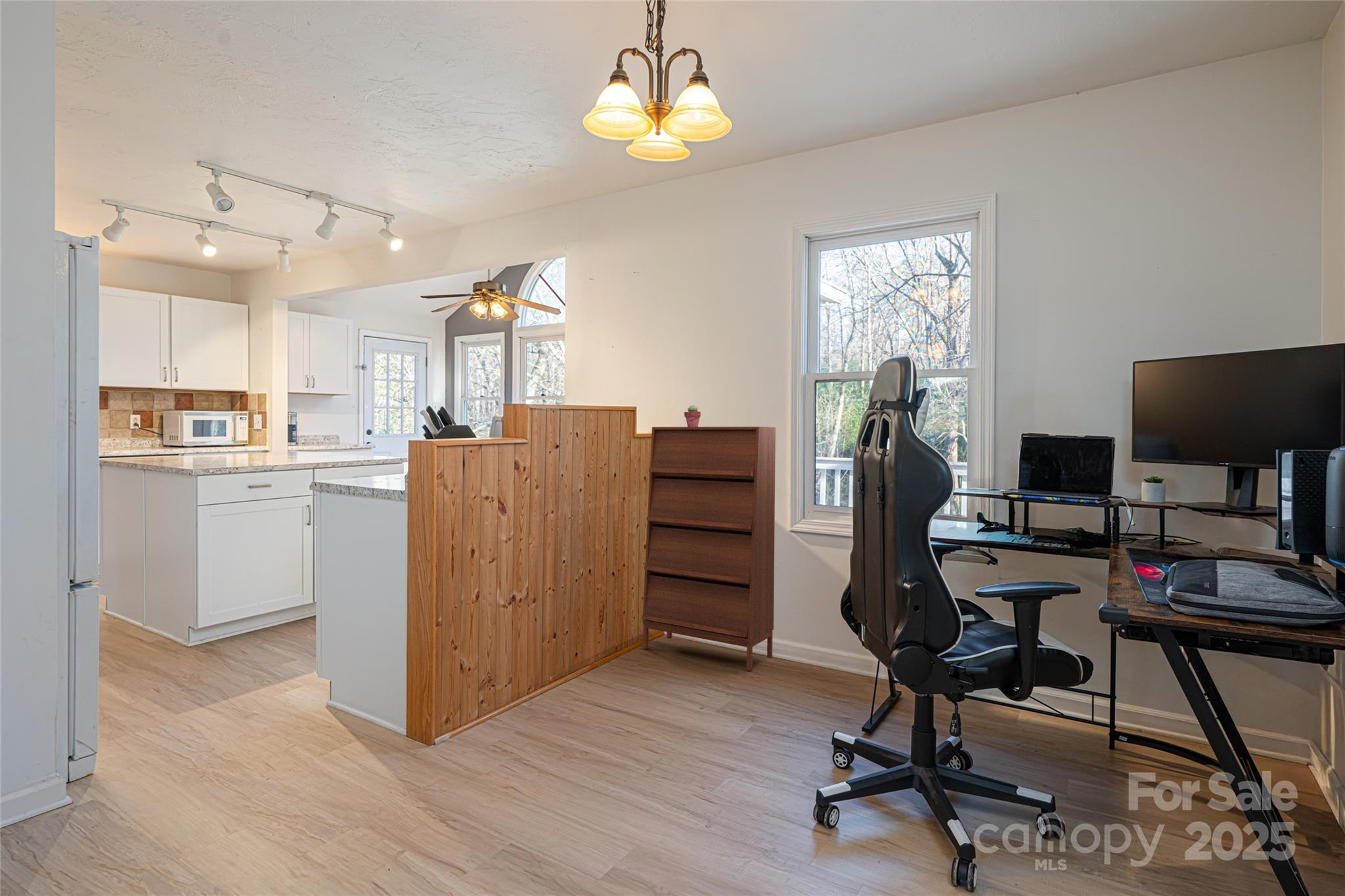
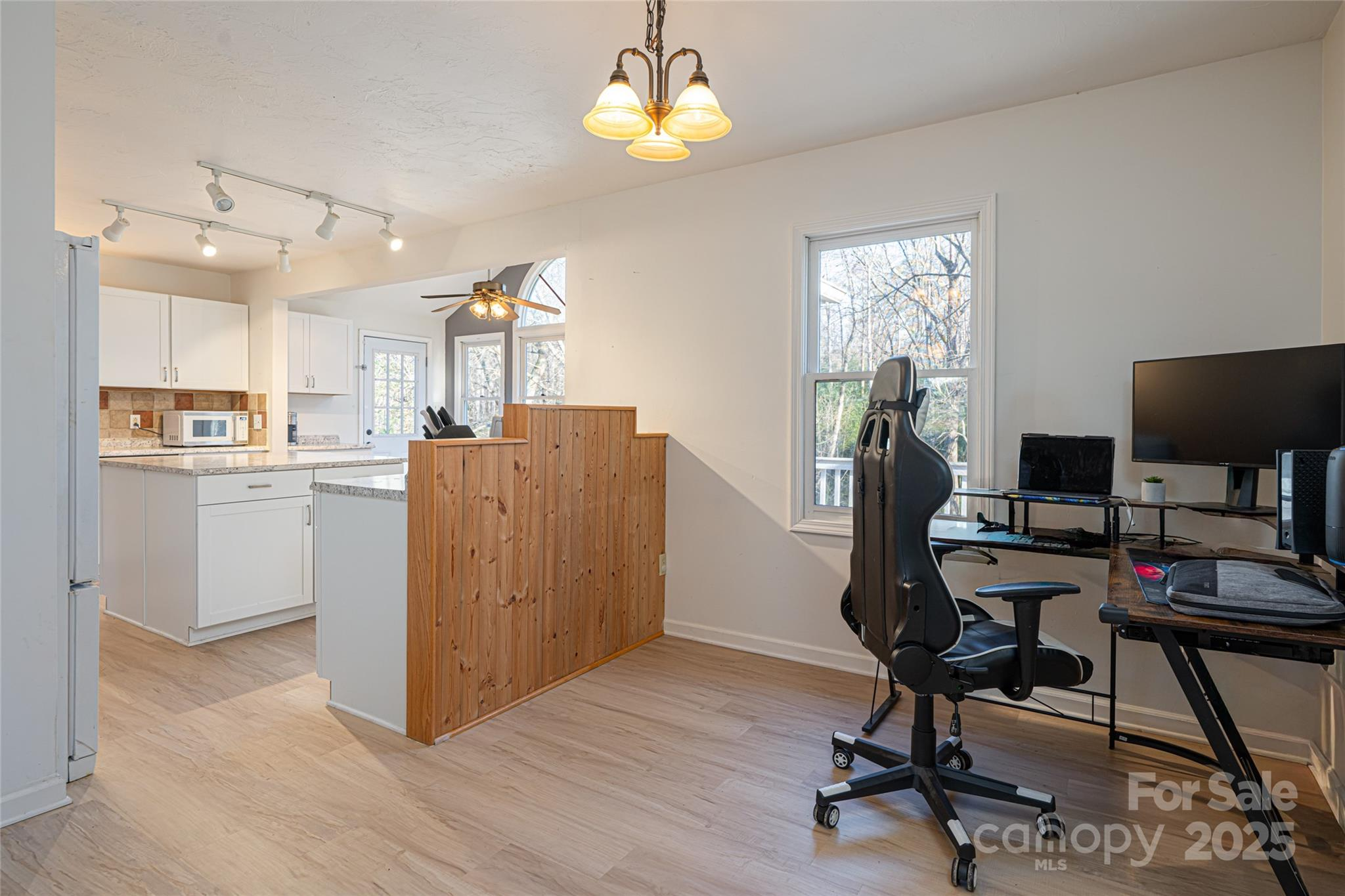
- shoe cabinet [641,426,776,672]
- potted succulent [684,405,701,427]
